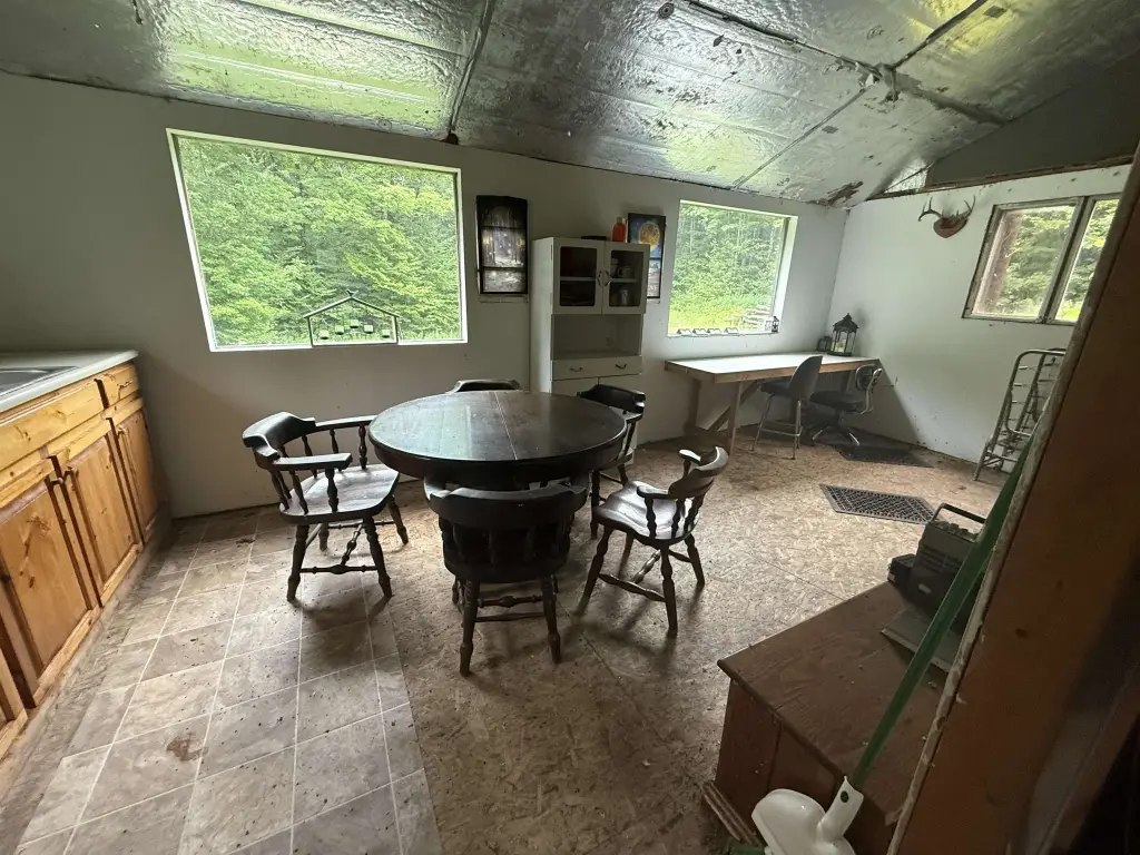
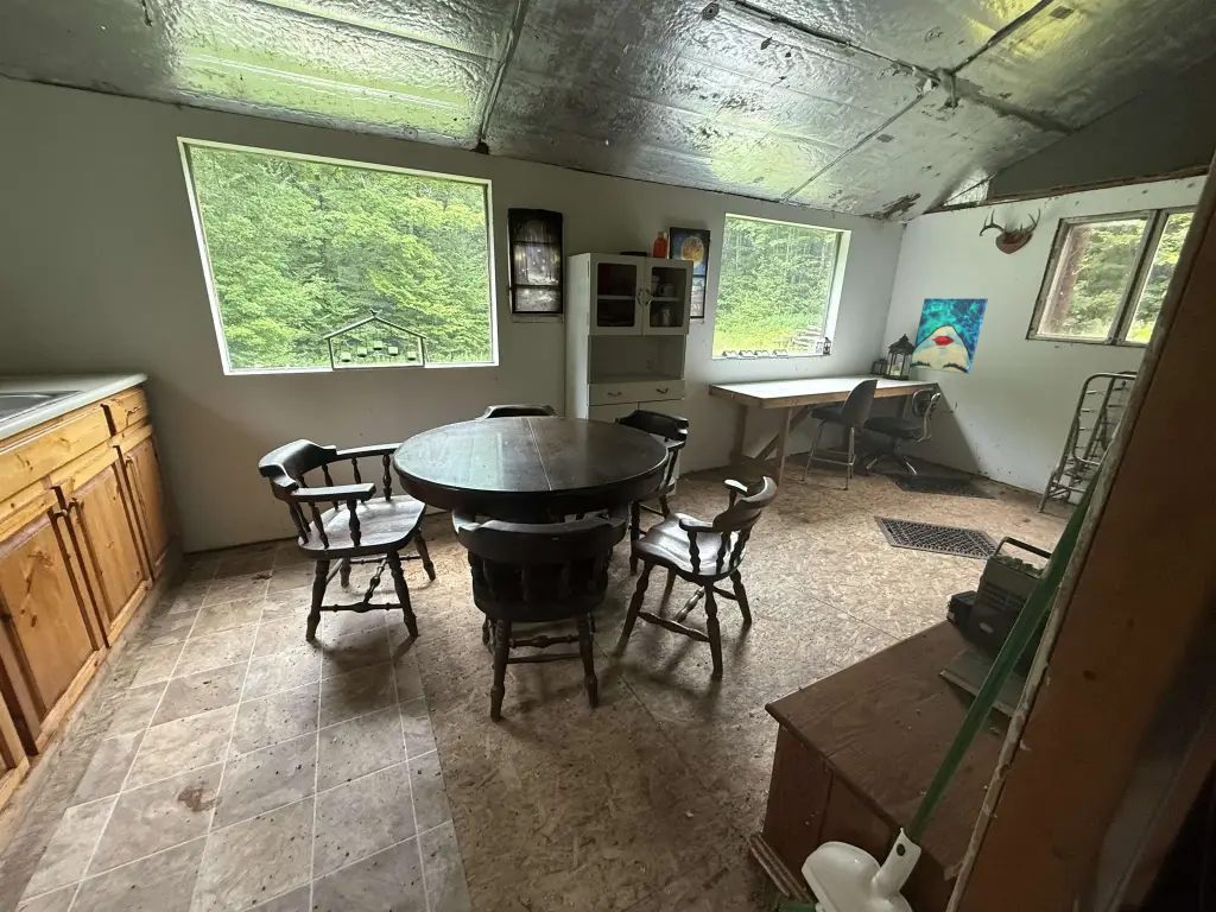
+ wall art [908,297,989,375]
